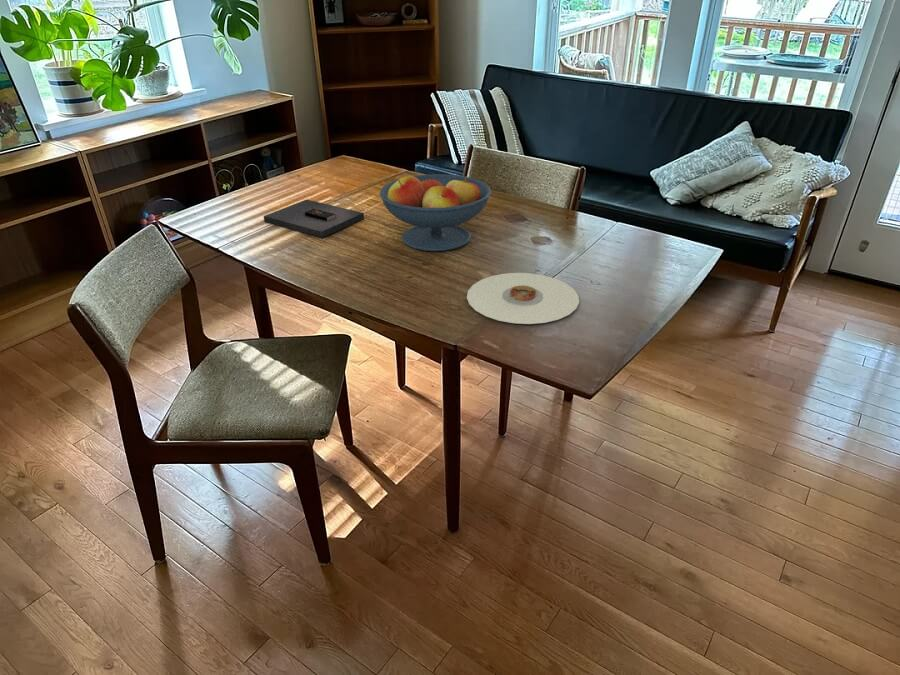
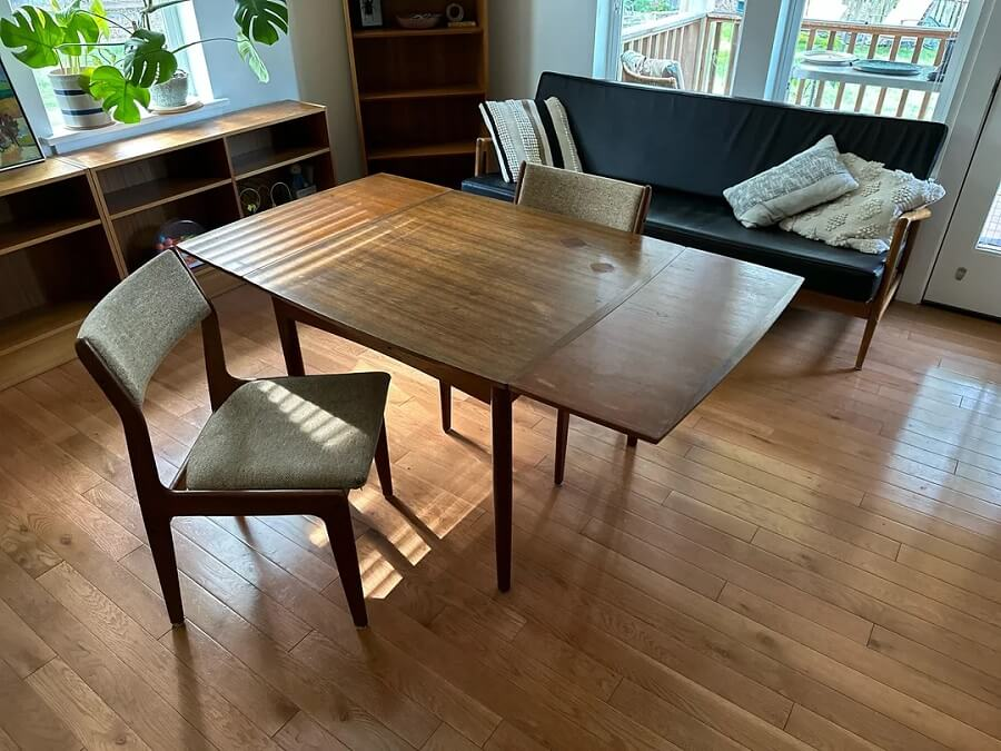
- book [263,198,365,239]
- fruit bowl [379,173,492,252]
- plate [466,272,580,325]
